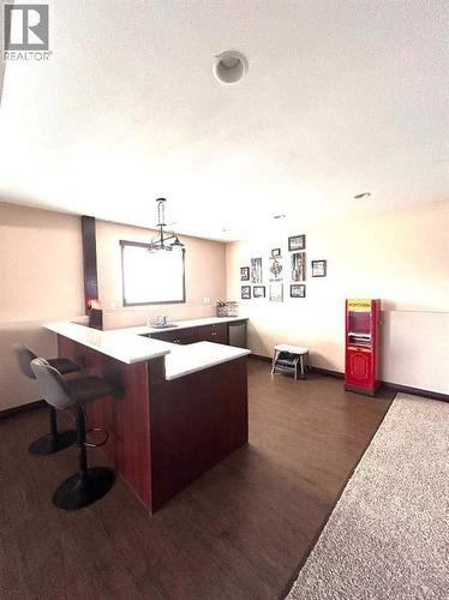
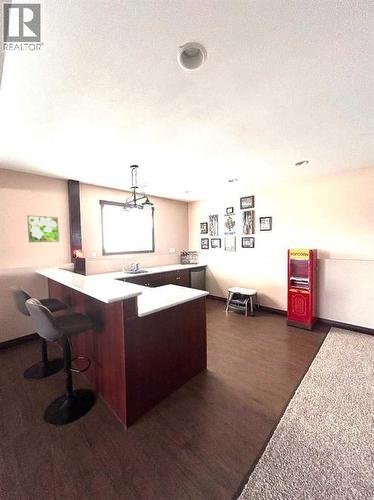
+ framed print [27,214,60,243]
